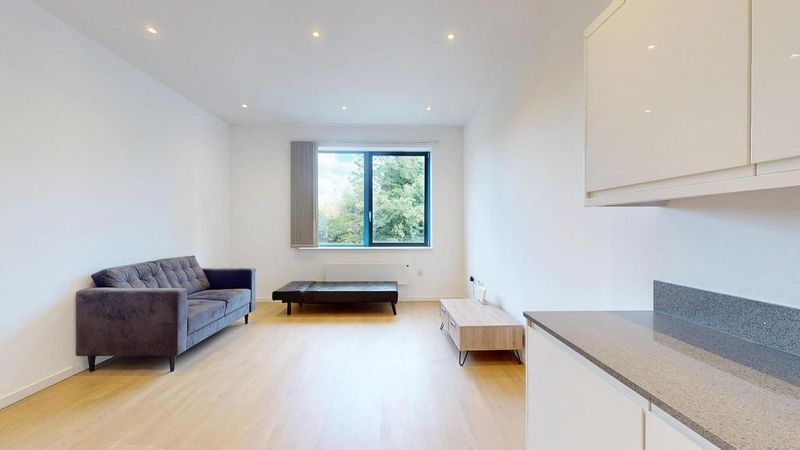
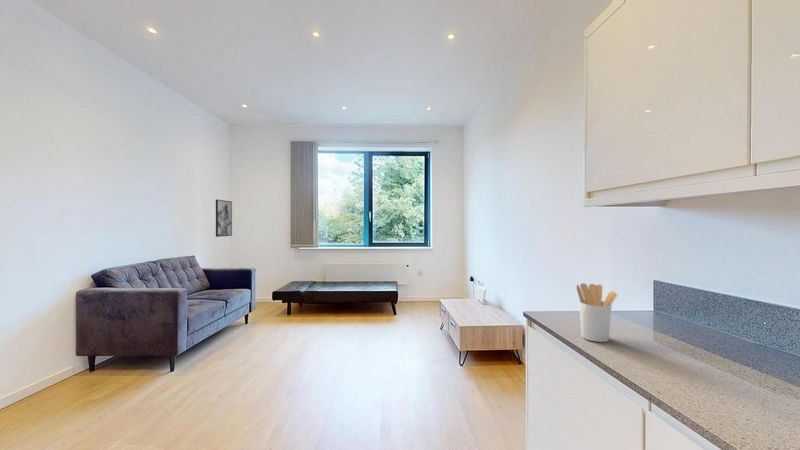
+ utensil holder [576,282,619,343]
+ wall art [215,199,233,238]
